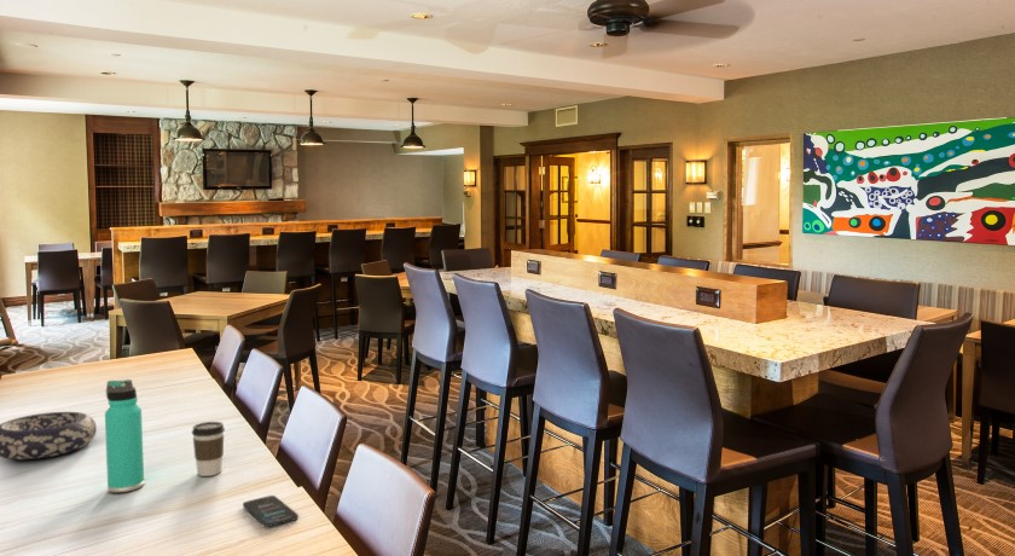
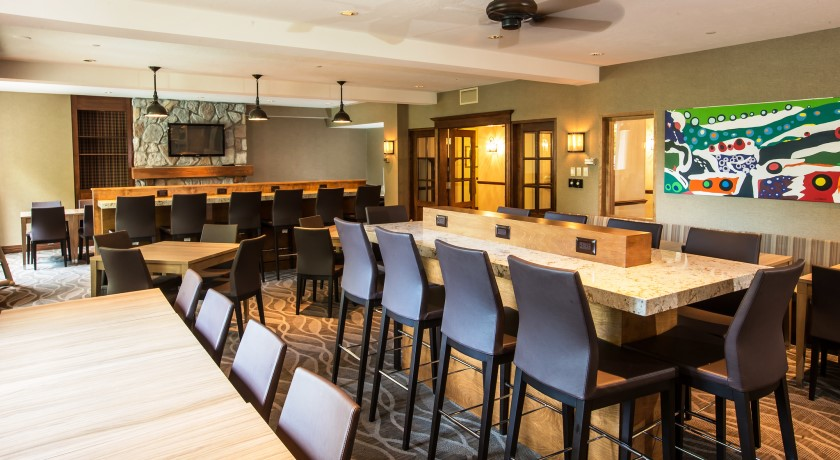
- coffee cup [191,421,226,477]
- smartphone [242,494,300,528]
- thermos bottle [104,378,145,493]
- decorative bowl [0,411,98,461]
